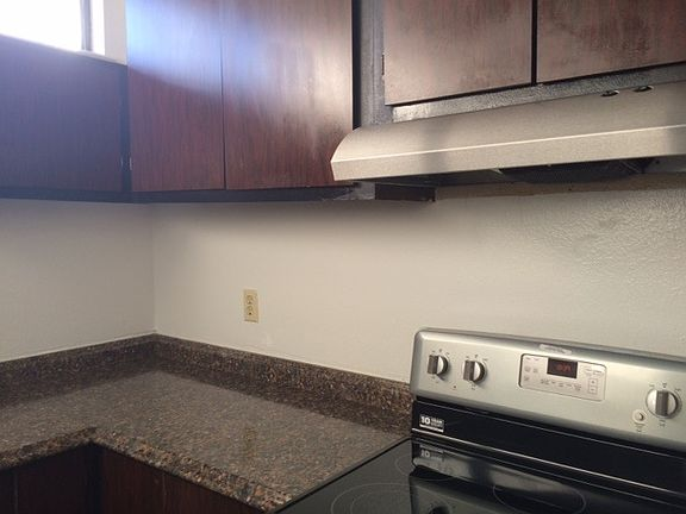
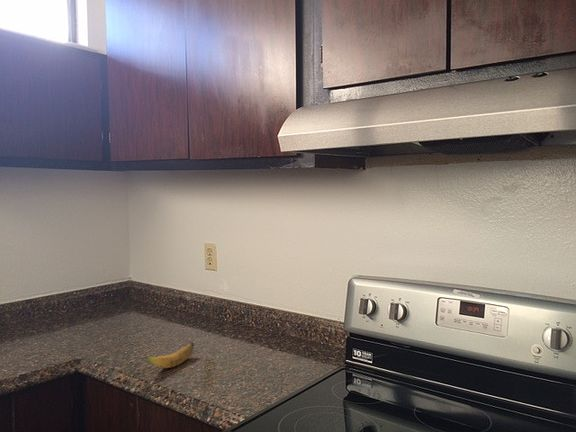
+ banana [145,341,195,369]
